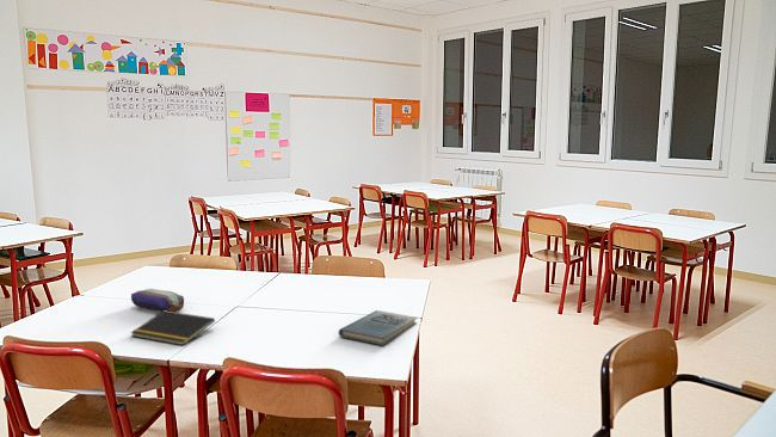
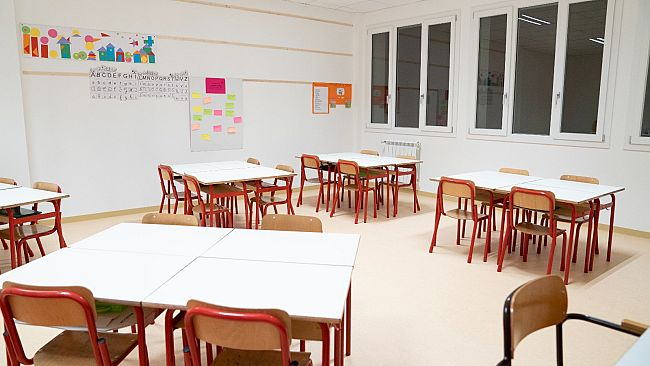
- book [338,309,418,346]
- pencil case [130,288,185,313]
- notepad [129,310,216,346]
